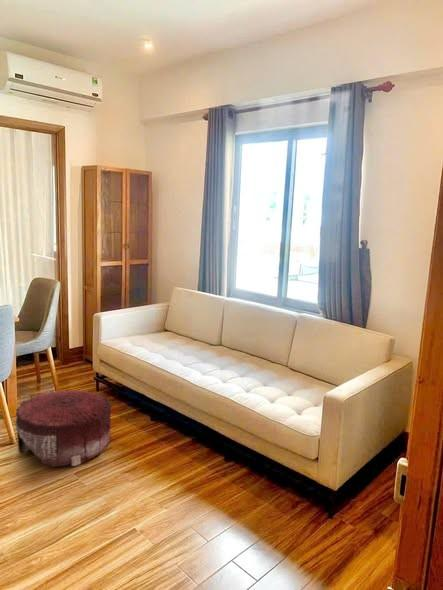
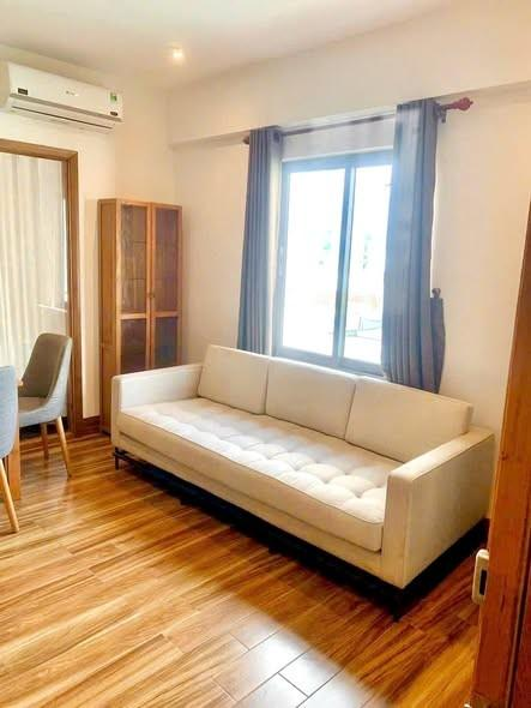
- pouf [14,389,113,468]
